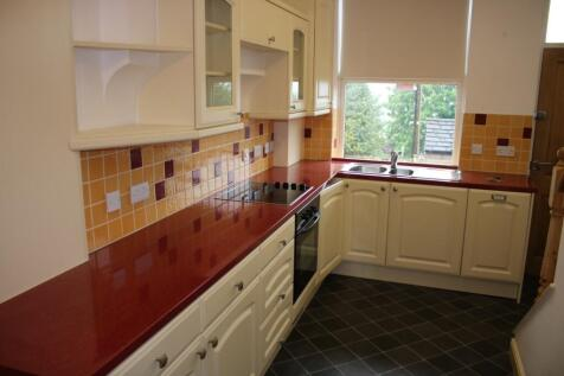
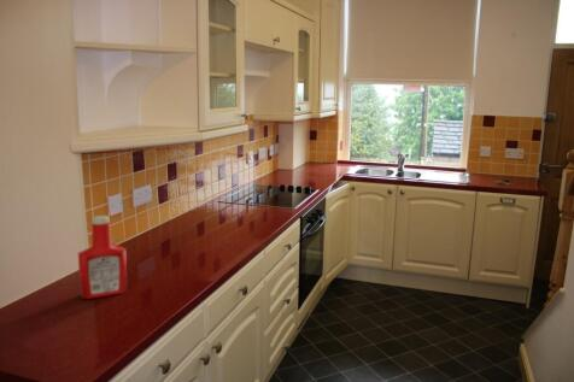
+ soap bottle [77,214,129,300]
